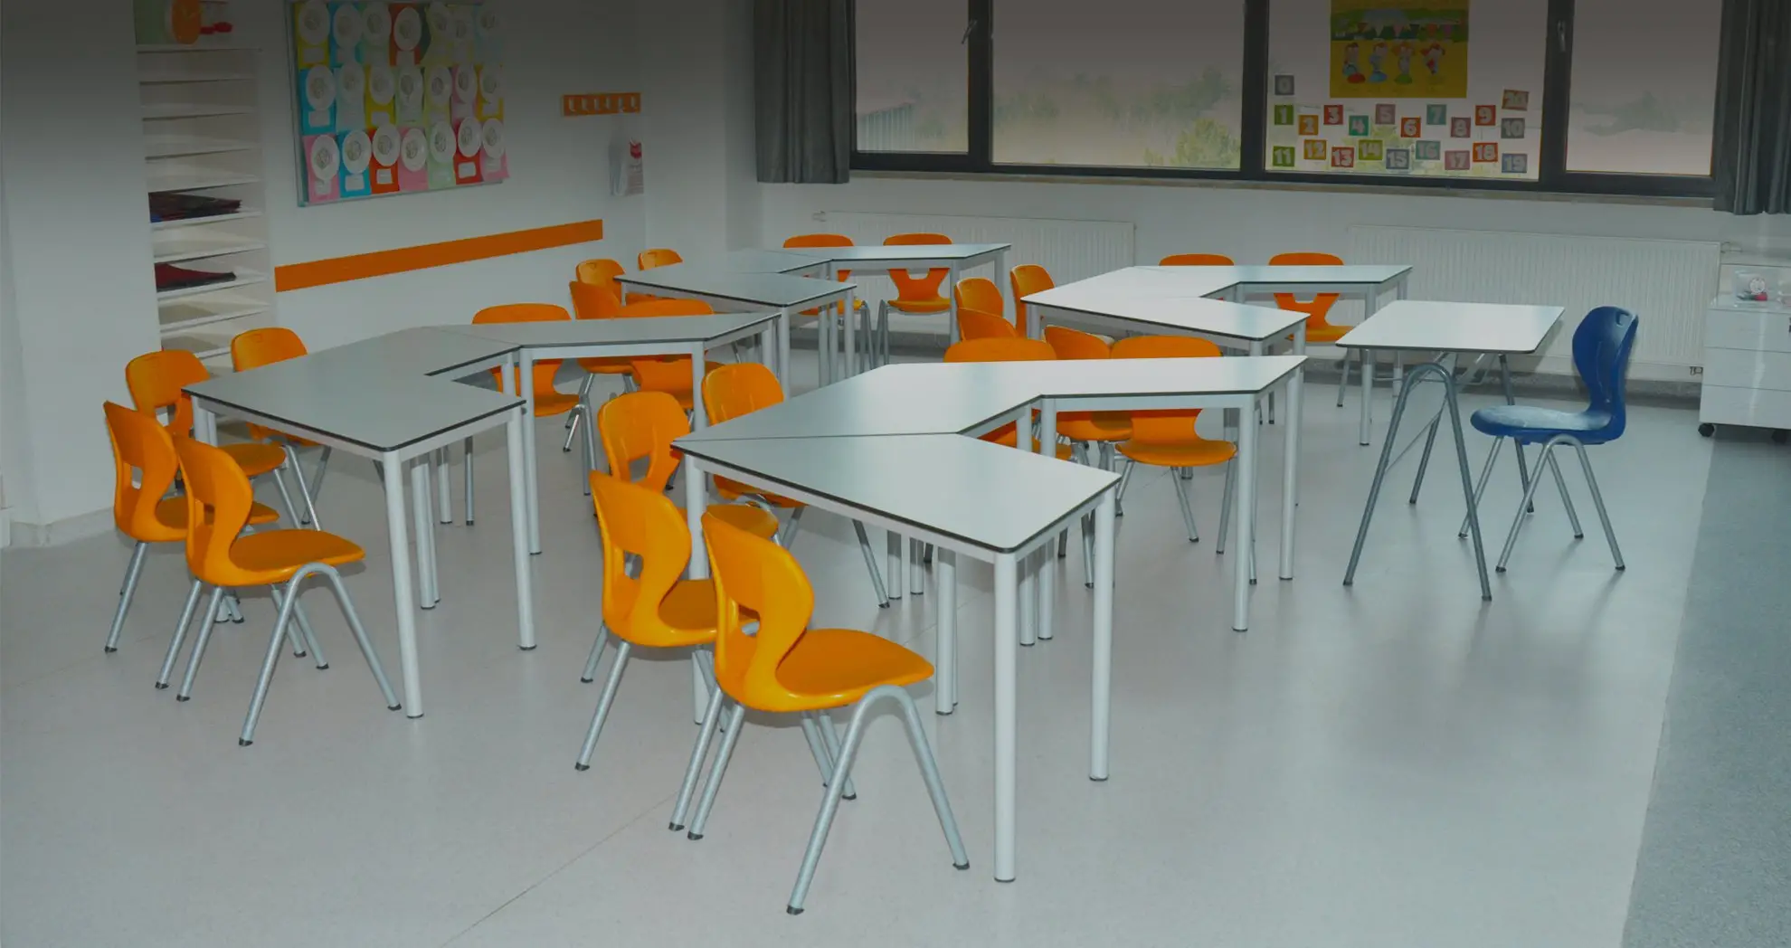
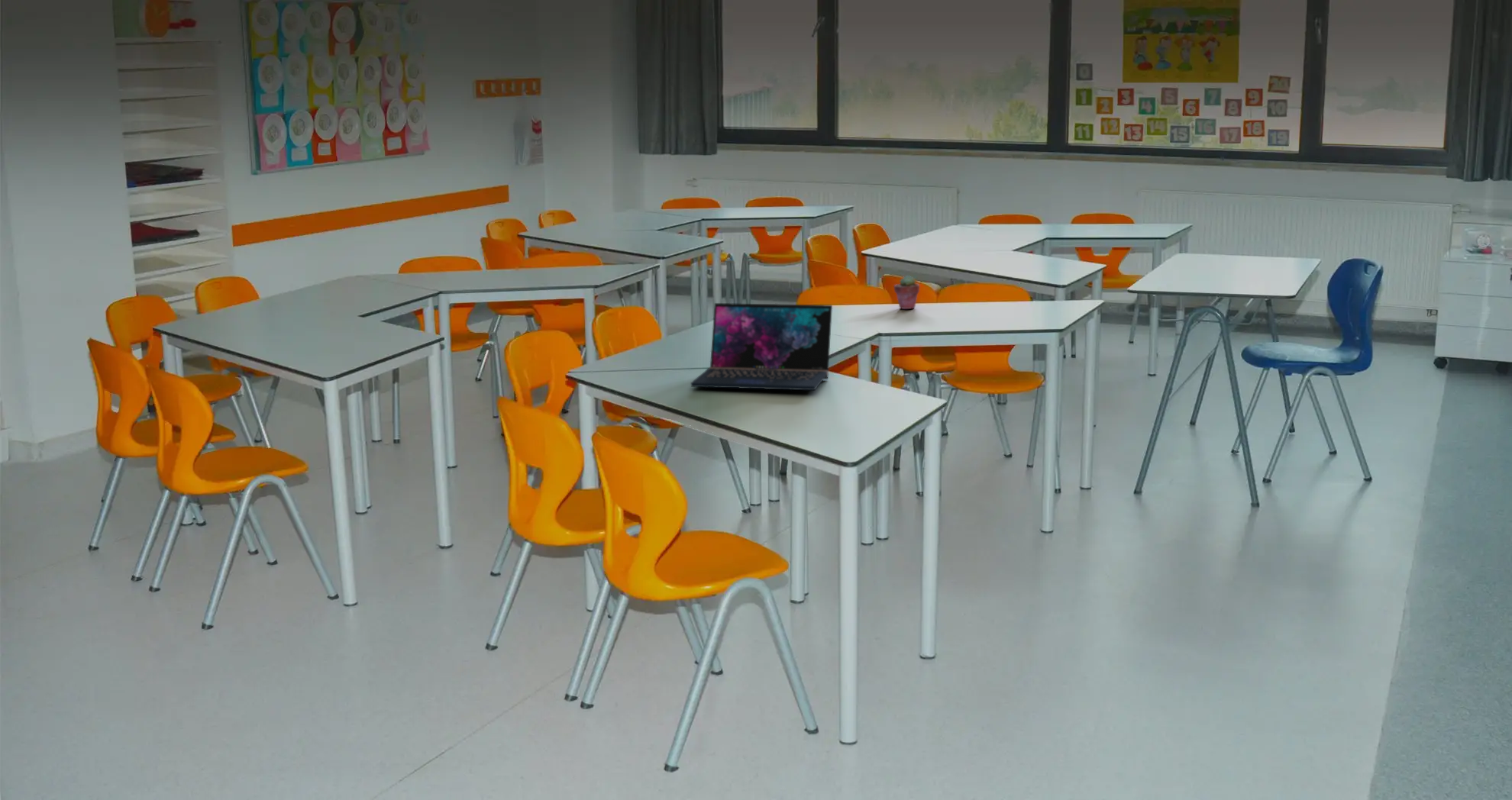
+ potted succulent [893,274,920,310]
+ laptop [690,302,833,391]
